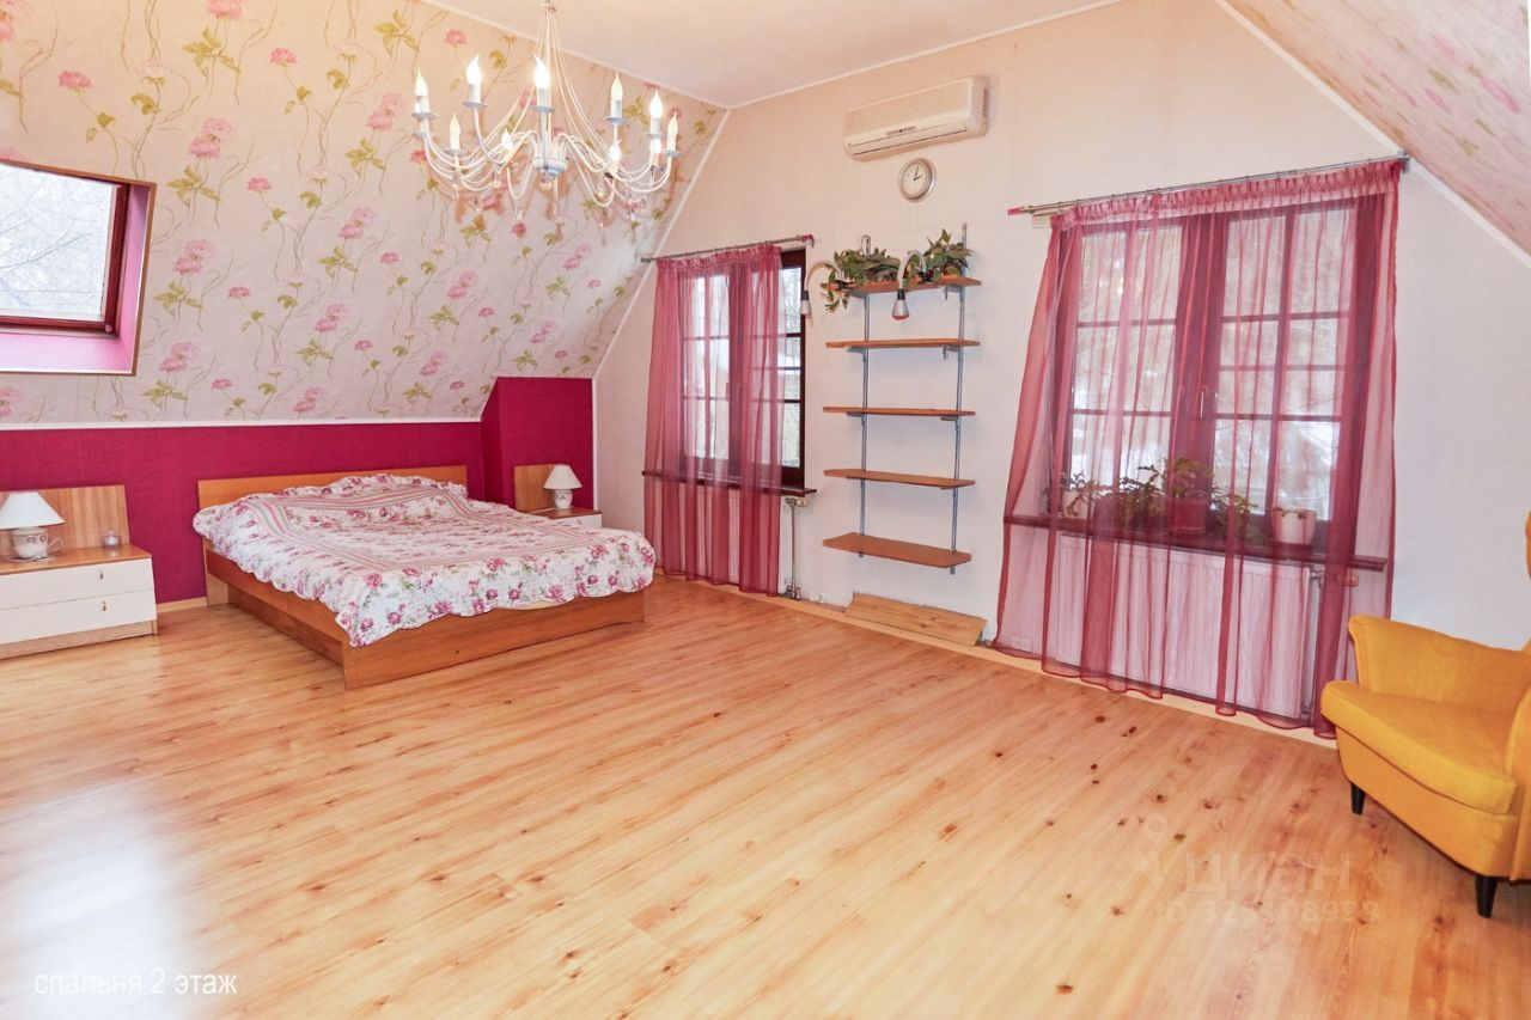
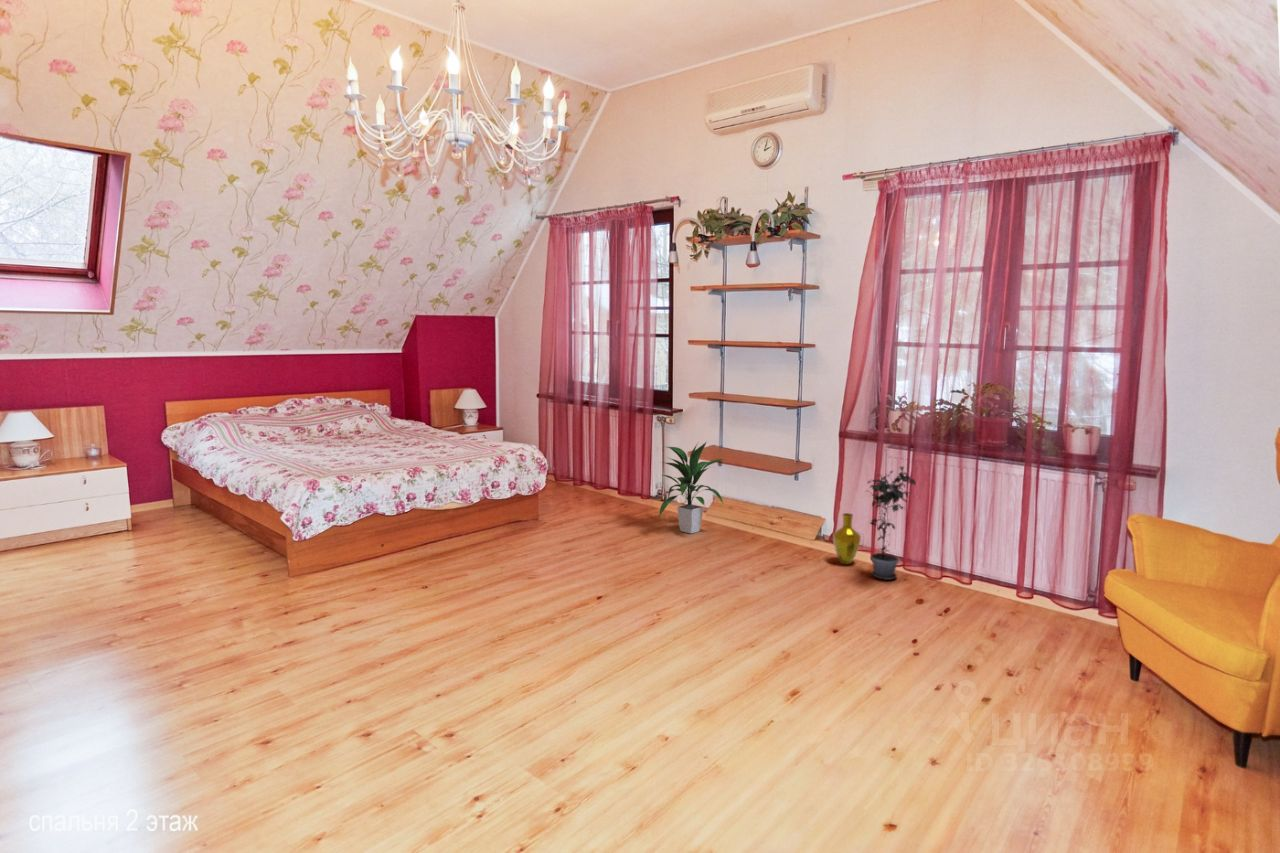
+ vase [832,512,862,565]
+ indoor plant [658,441,725,534]
+ potted plant [863,465,917,581]
